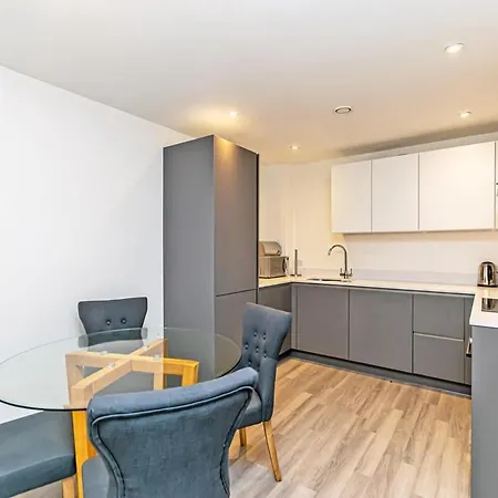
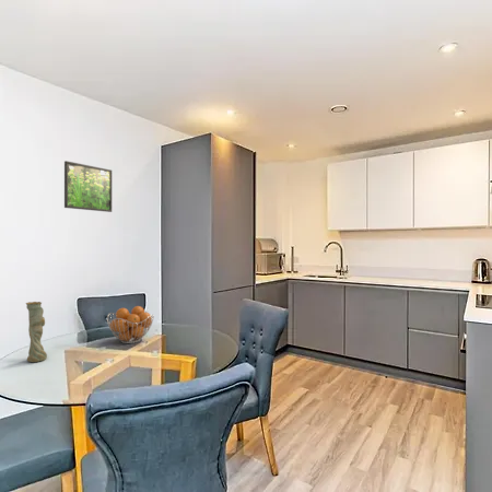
+ fruit basket [106,305,155,344]
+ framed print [63,160,113,213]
+ vase [25,301,48,363]
